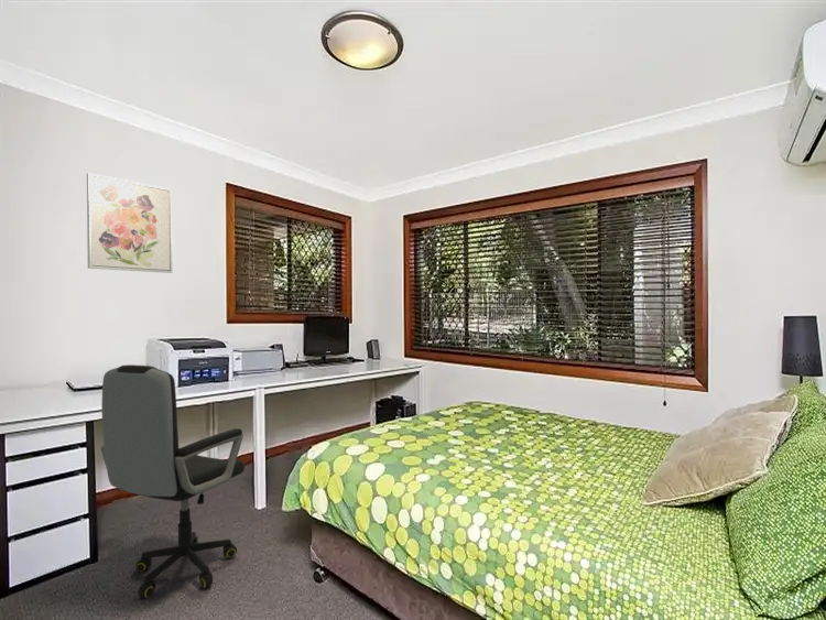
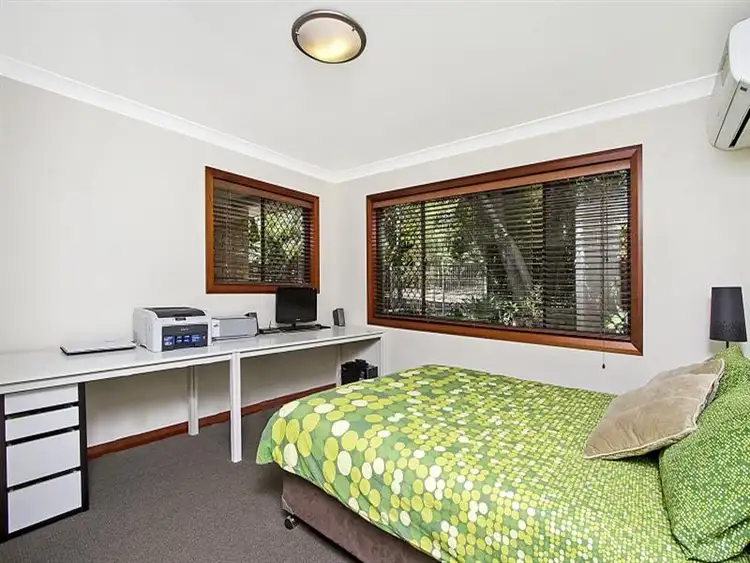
- office chair [100,363,246,599]
- wall art [86,172,173,274]
